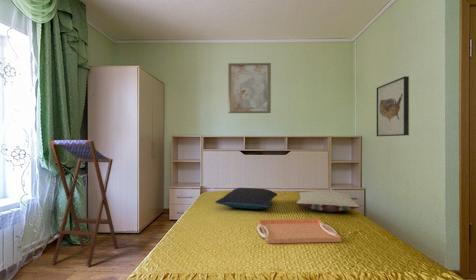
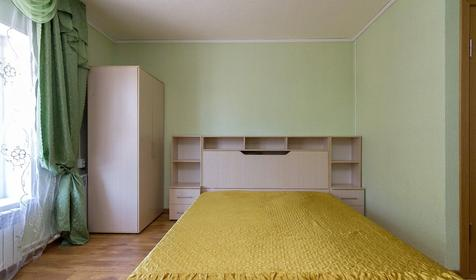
- wall art [376,75,410,137]
- pillow [296,189,360,213]
- wall art [227,62,272,114]
- stool [49,139,119,267]
- serving tray [256,218,342,244]
- pillow [215,187,278,210]
